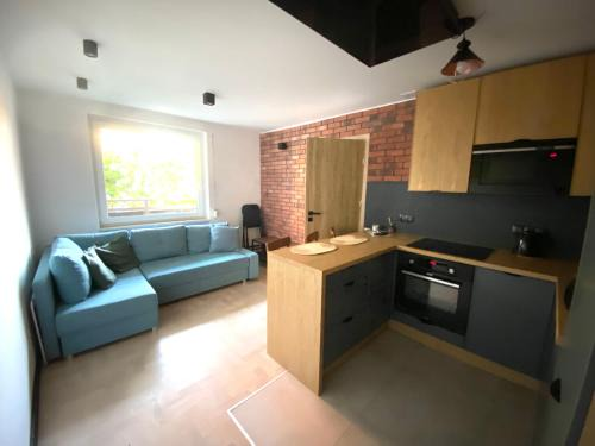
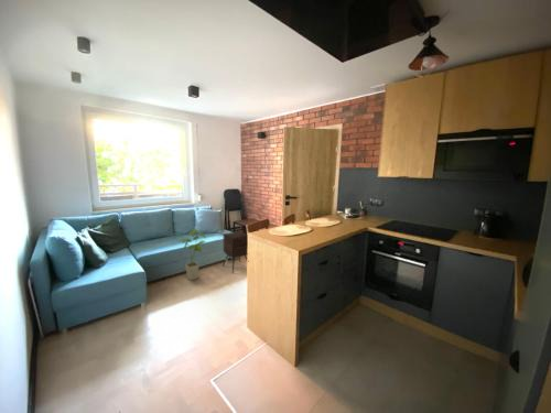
+ house plant [179,228,207,282]
+ side table [222,230,248,274]
